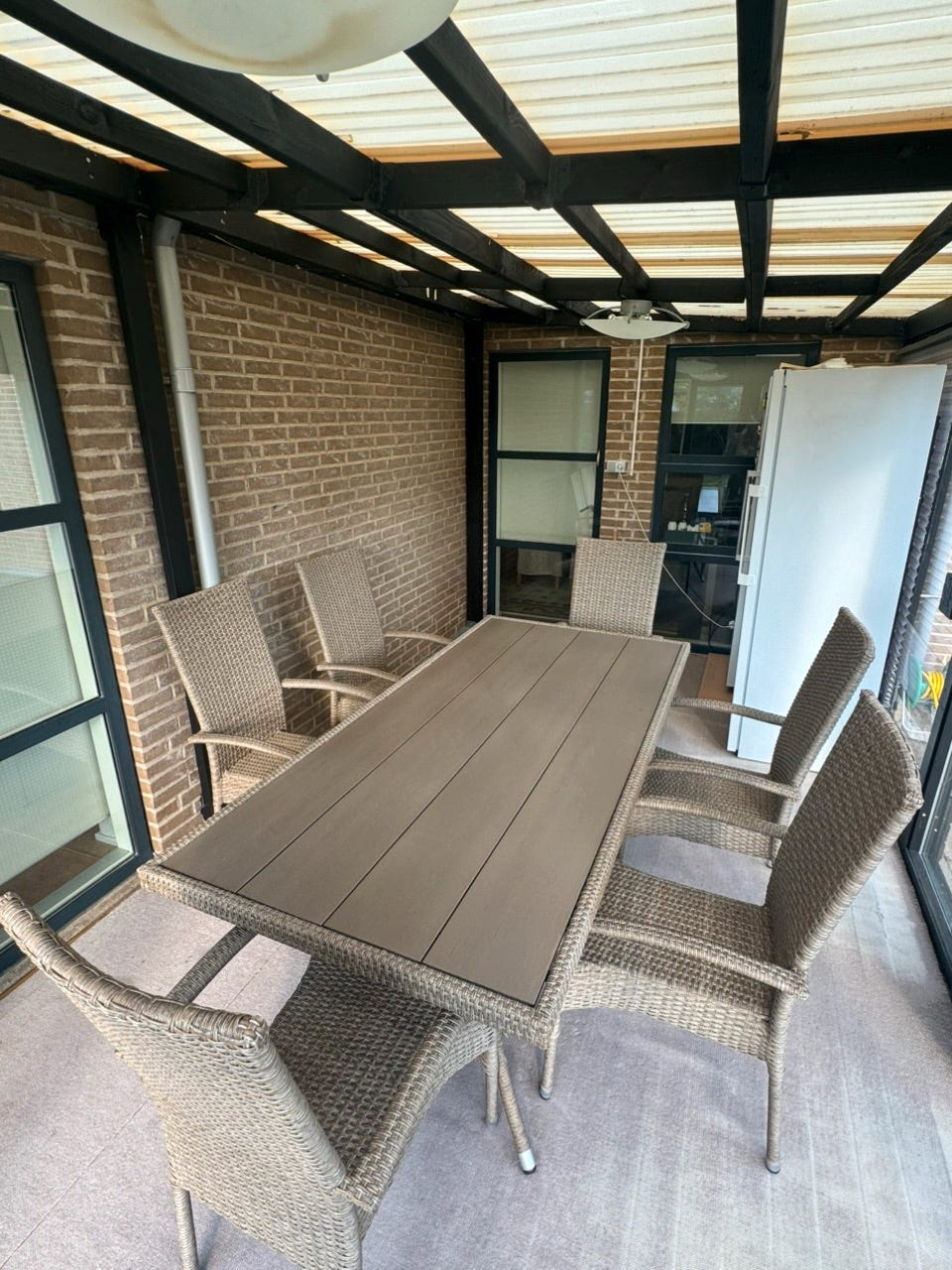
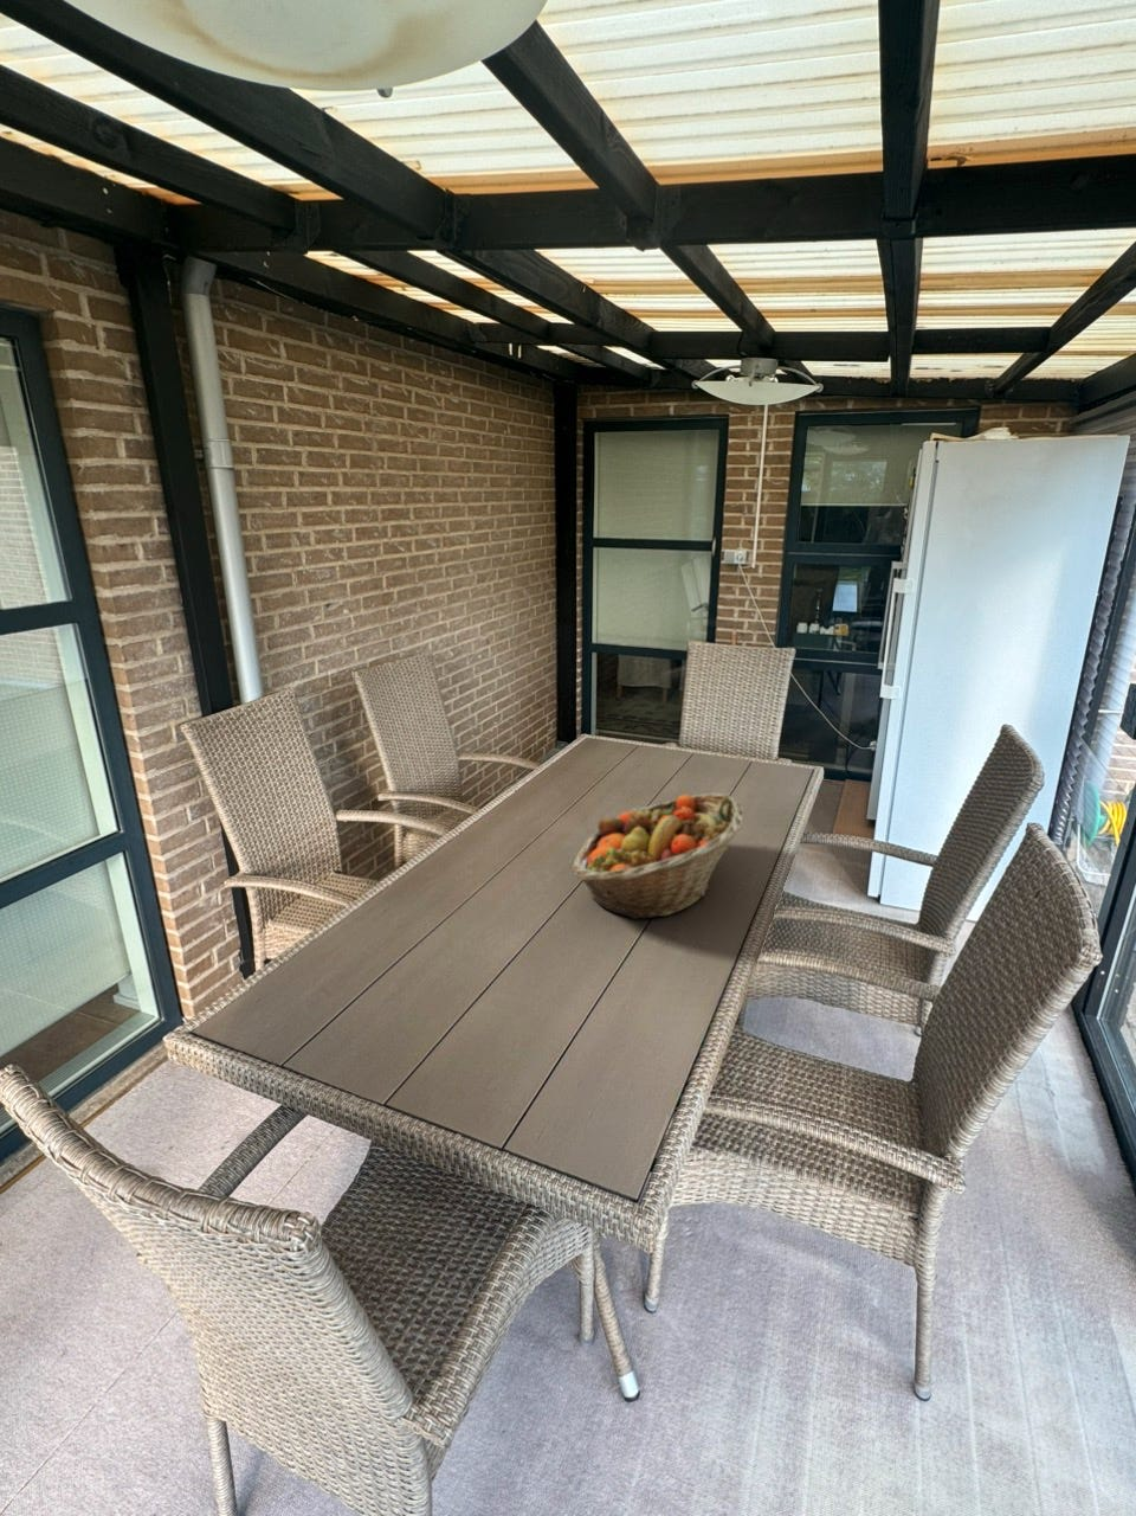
+ fruit basket [570,791,746,920]
